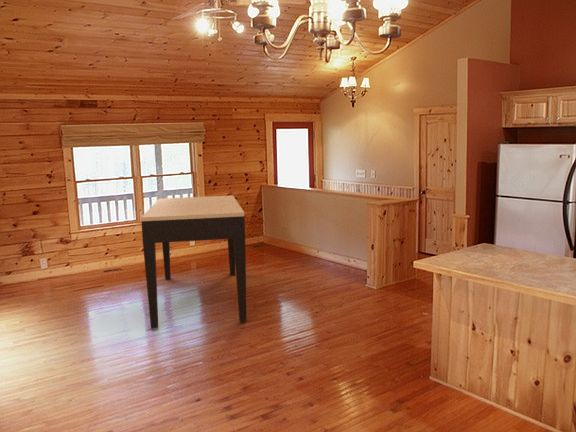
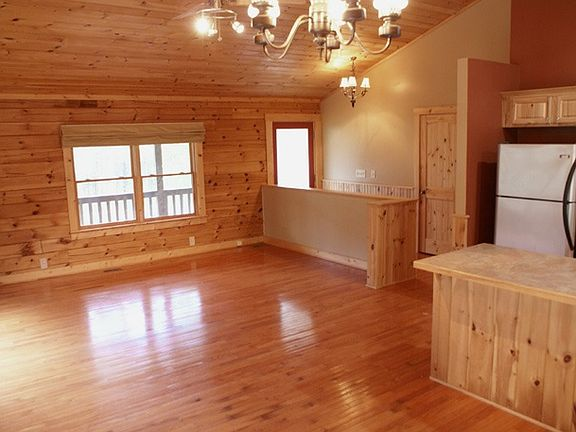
- dining table [140,195,247,330]
